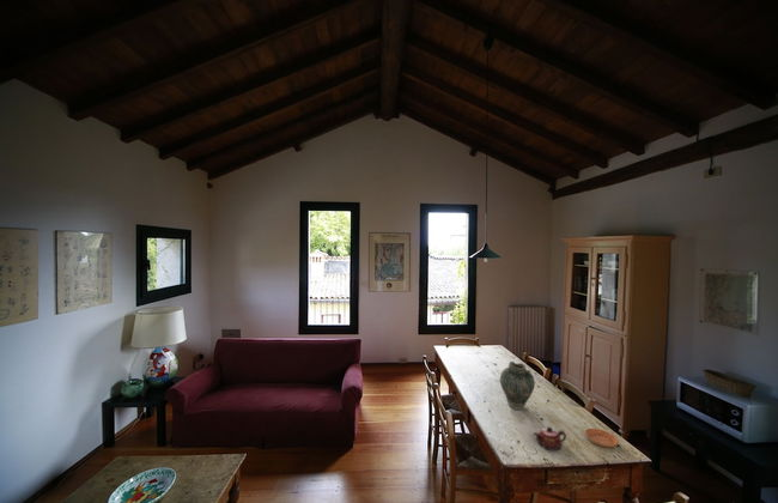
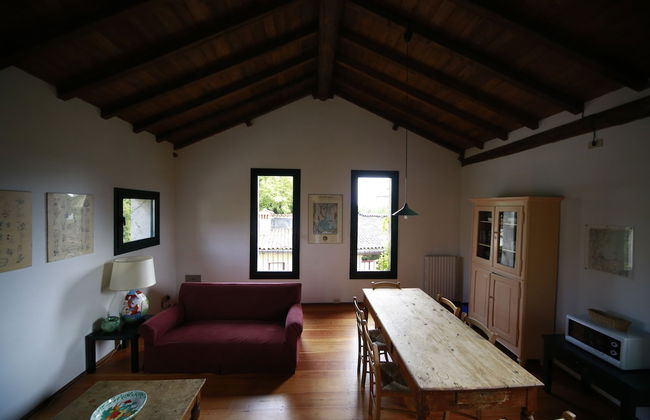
- vase [499,360,536,411]
- teapot [533,425,567,452]
- saucer [584,428,620,449]
